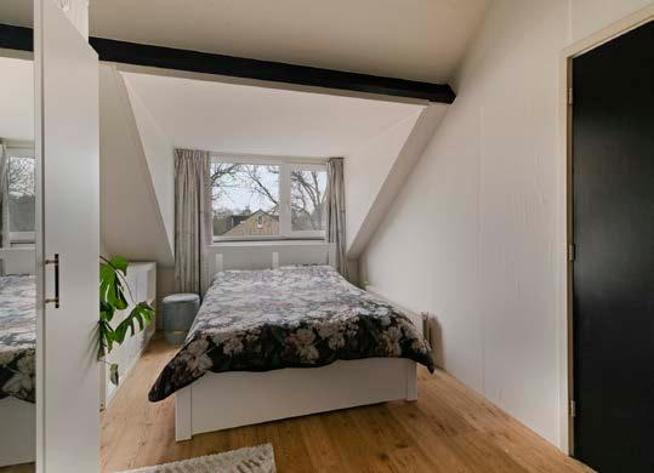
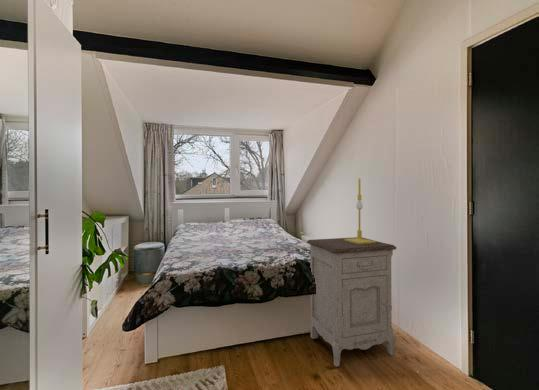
+ table lamp [344,177,376,244]
+ nightstand [306,236,397,368]
